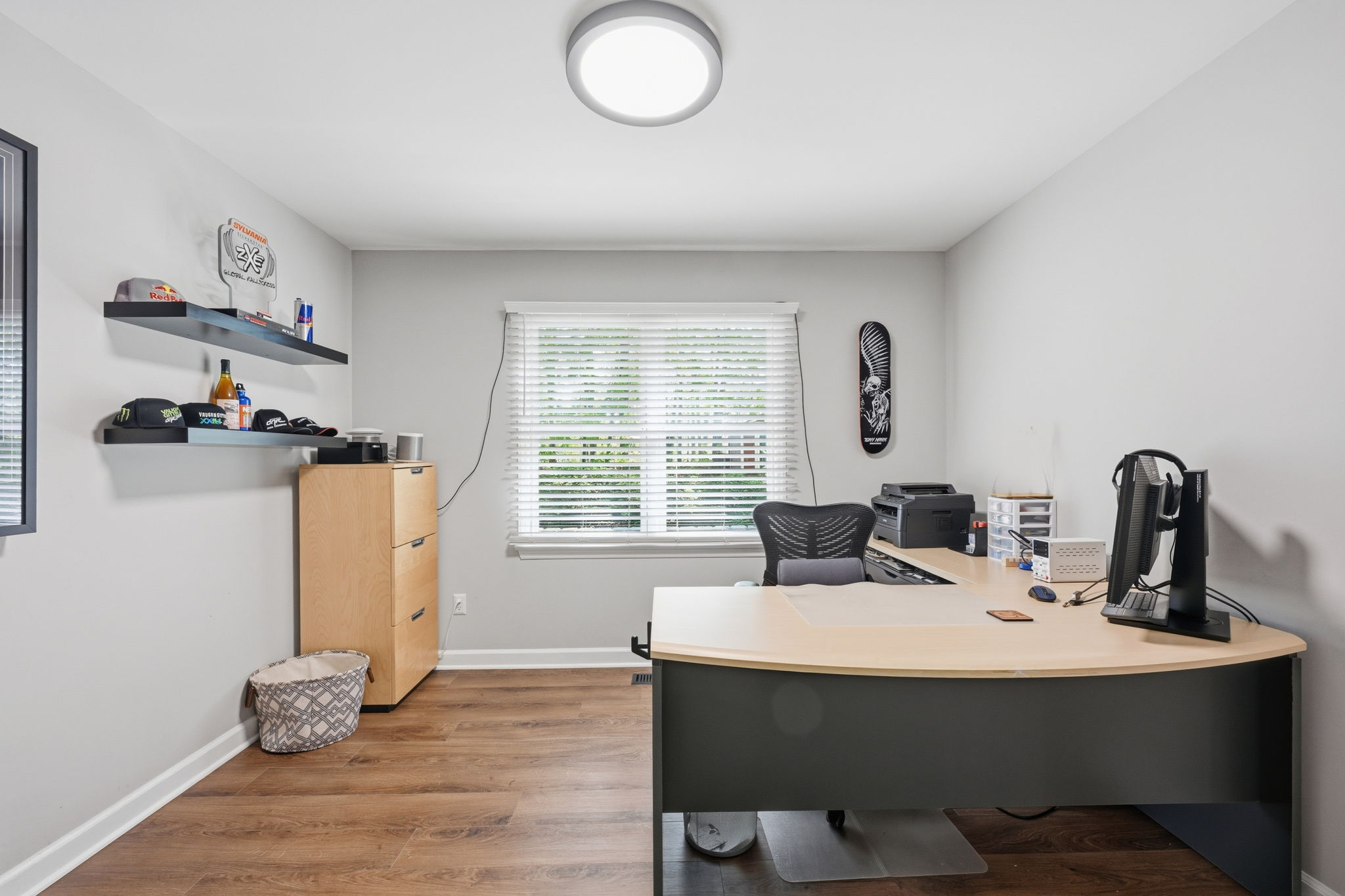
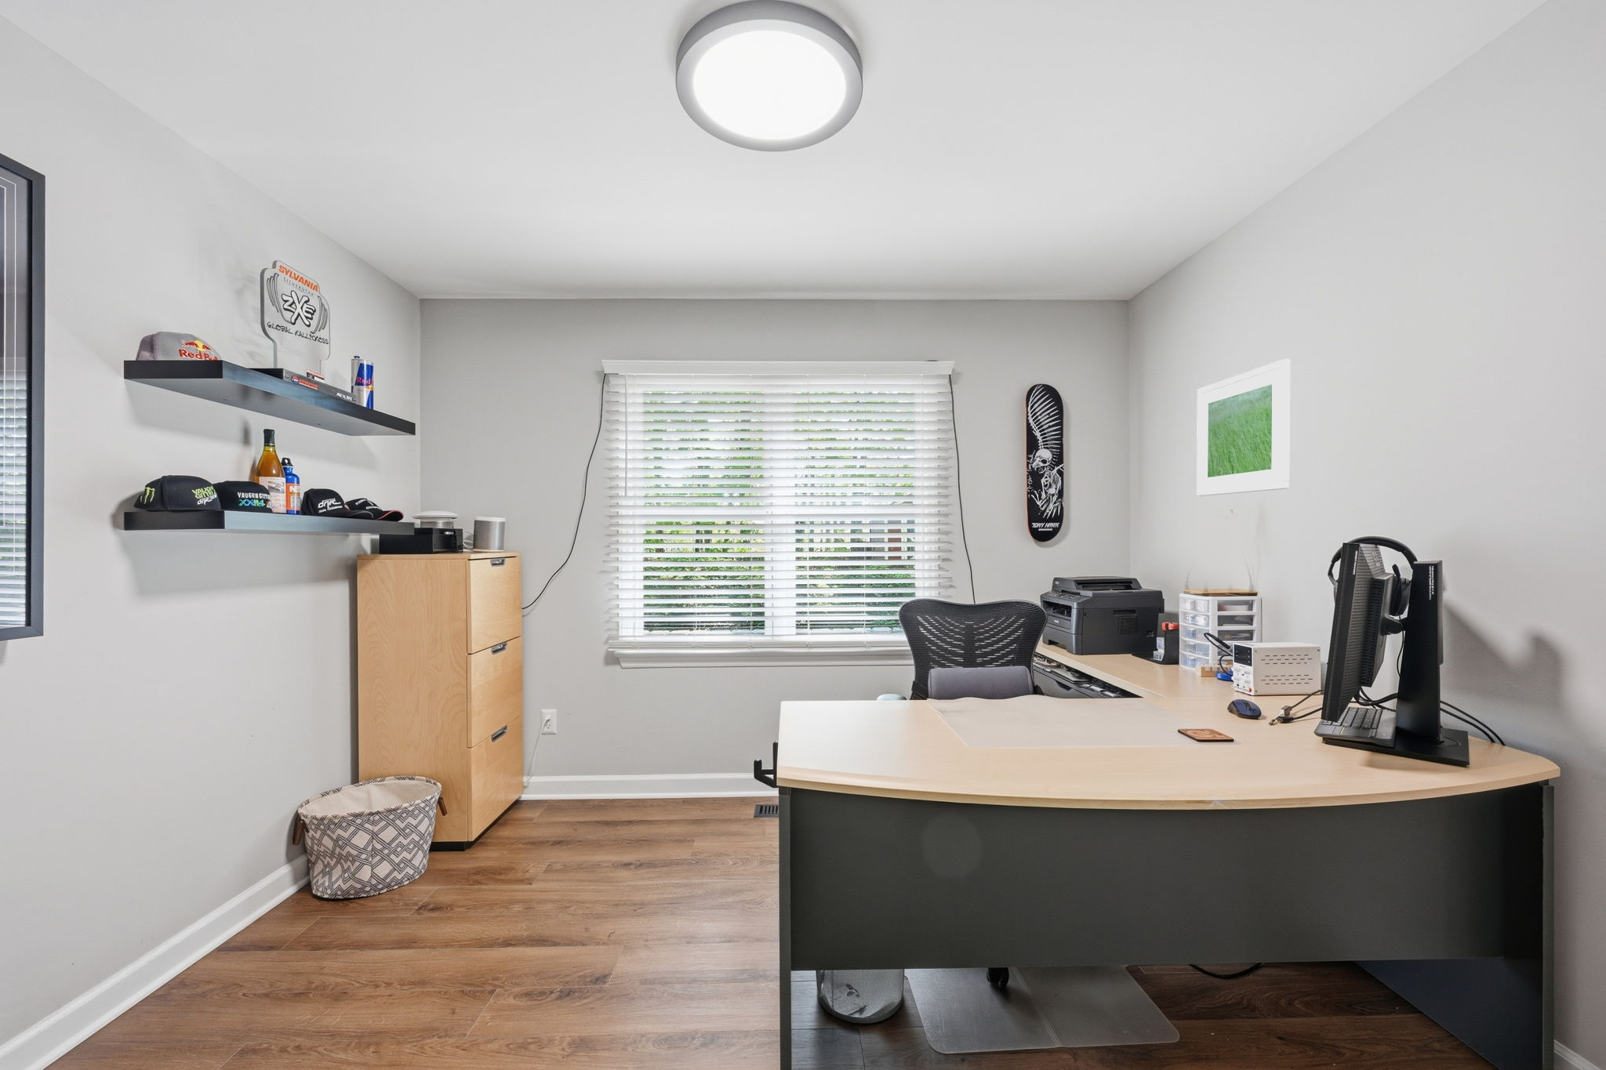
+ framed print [1196,358,1292,497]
